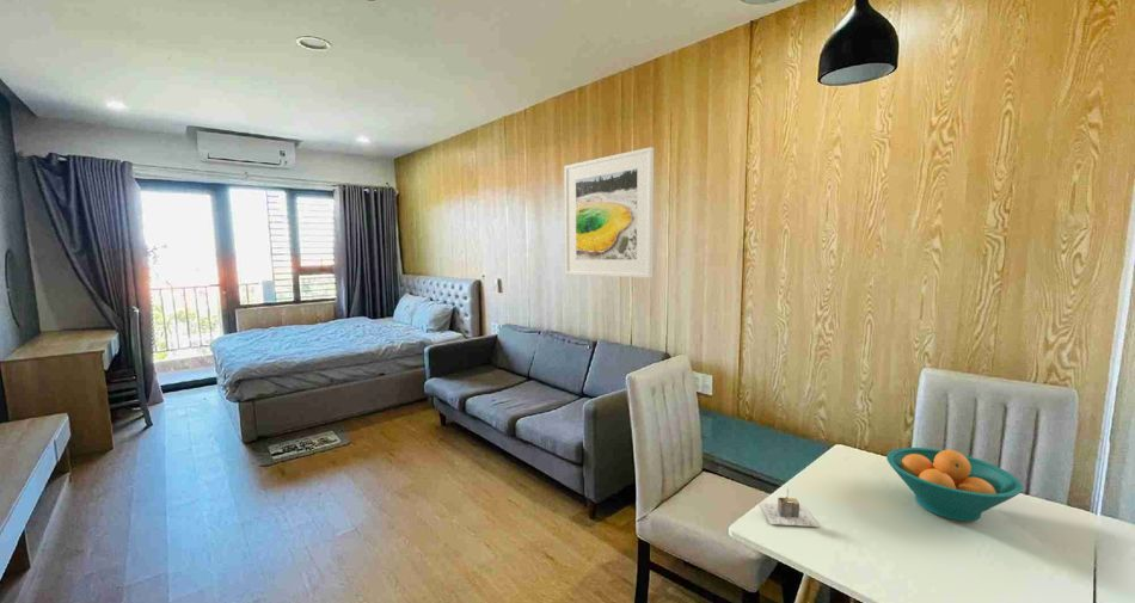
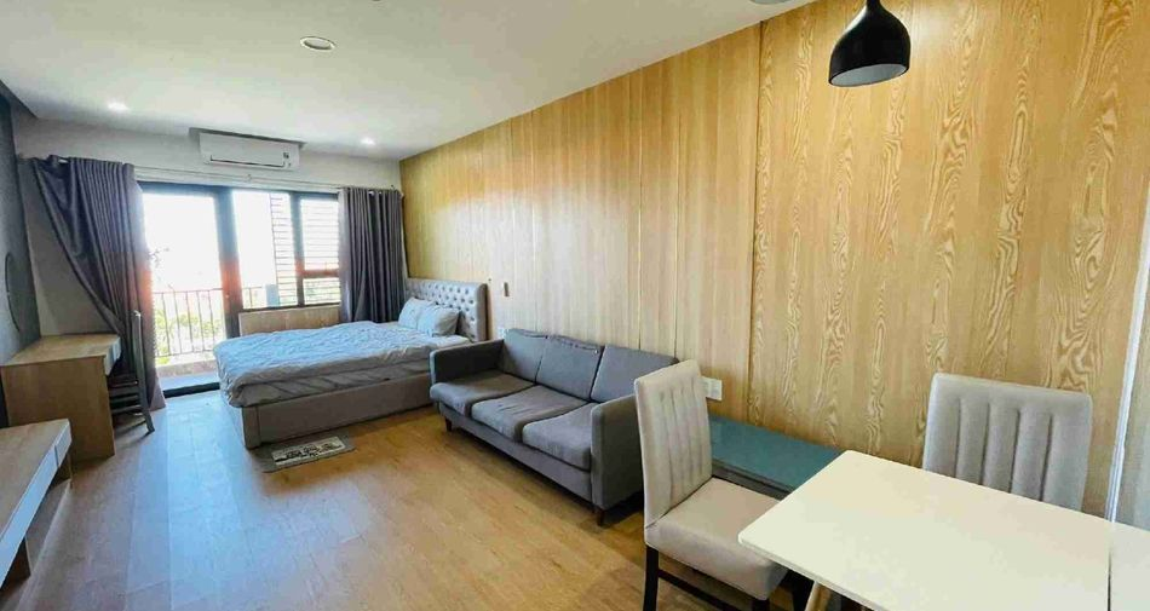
- architectural model [759,487,820,528]
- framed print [564,146,655,279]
- fruit bowl [885,447,1024,522]
